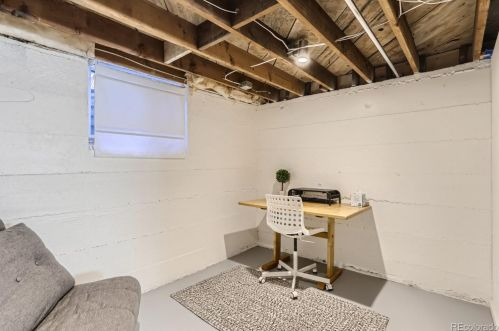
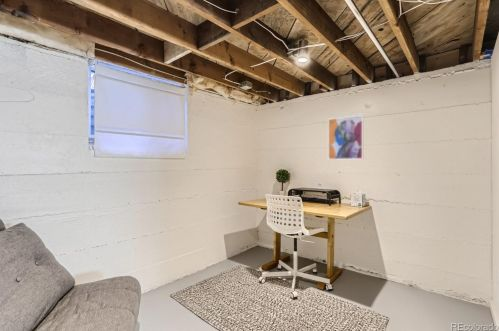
+ wall art [327,114,364,161]
